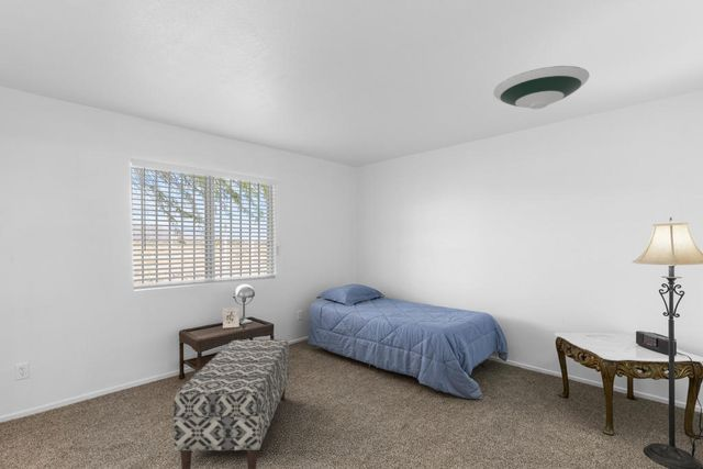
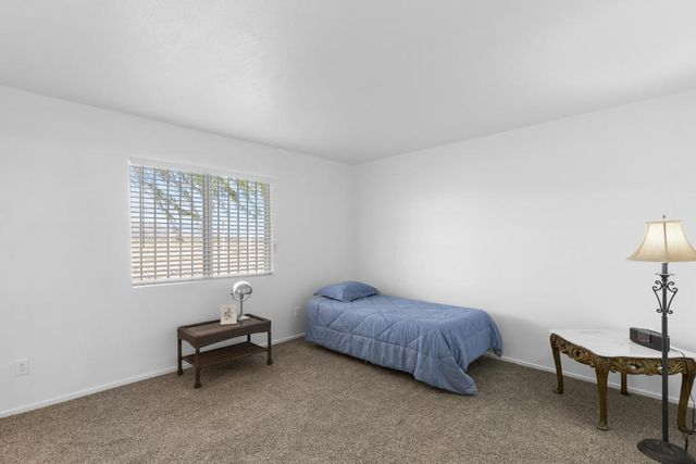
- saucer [492,65,591,110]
- bench [172,338,290,469]
